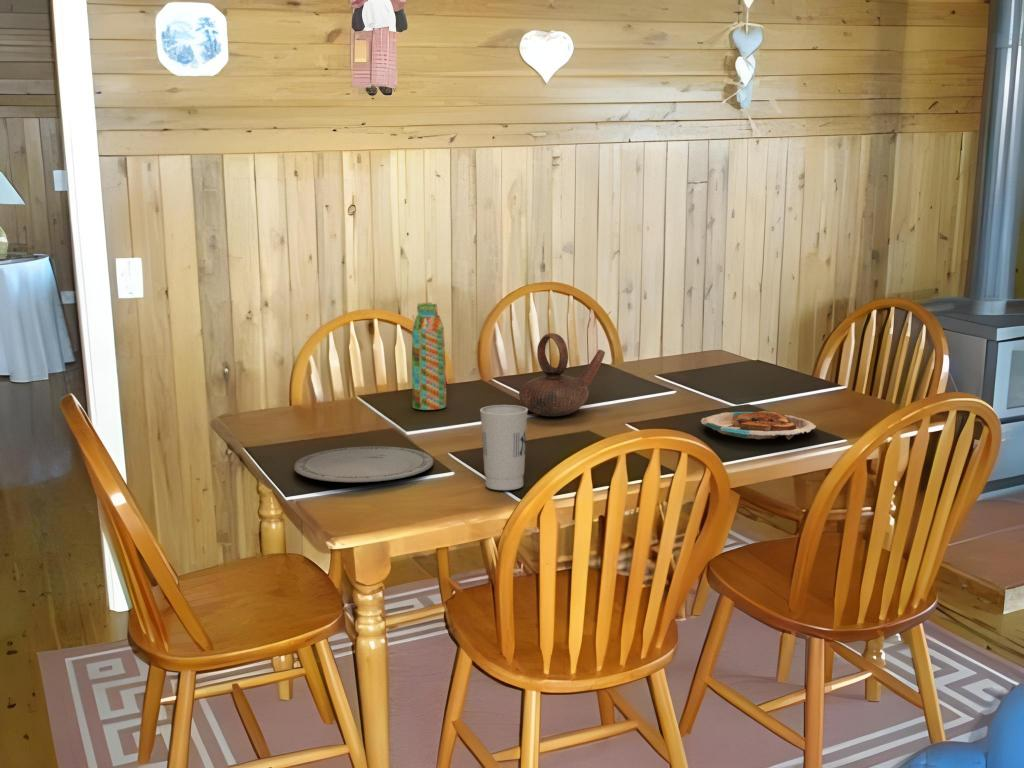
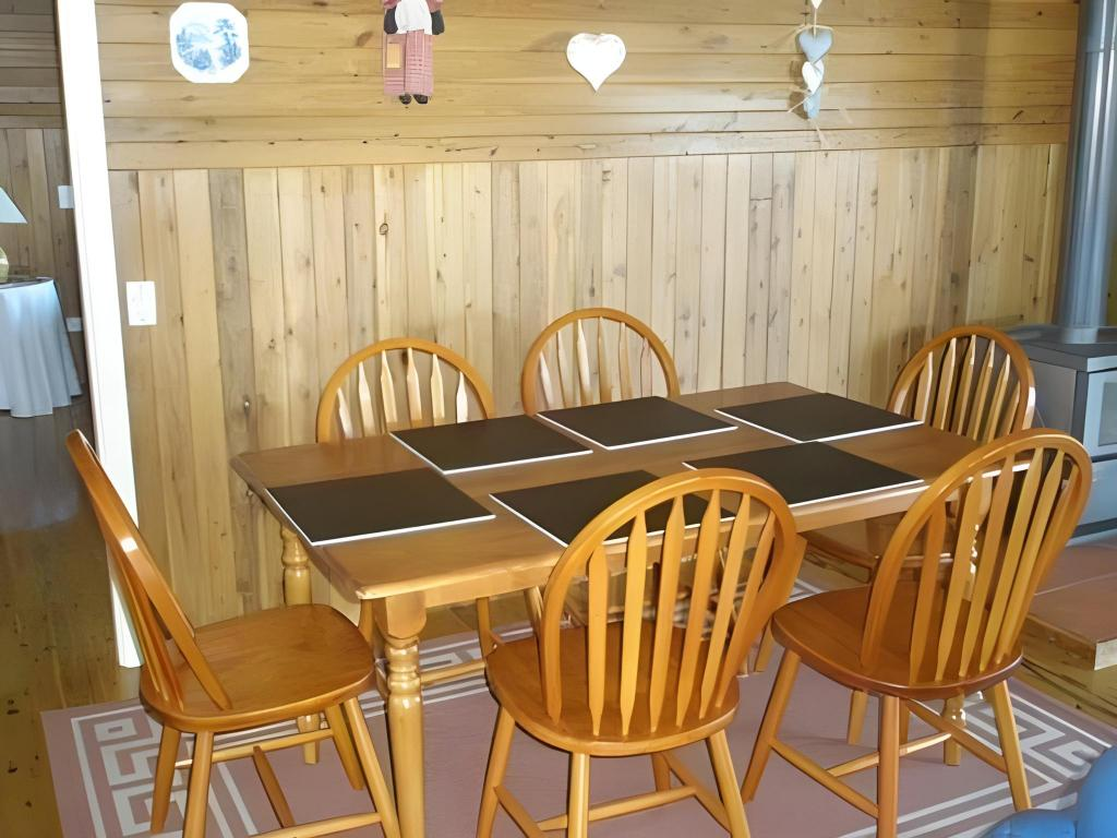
- plate [293,445,435,483]
- teapot [518,332,606,417]
- cup [479,404,529,491]
- water bottle [411,302,447,411]
- plate [700,410,817,441]
